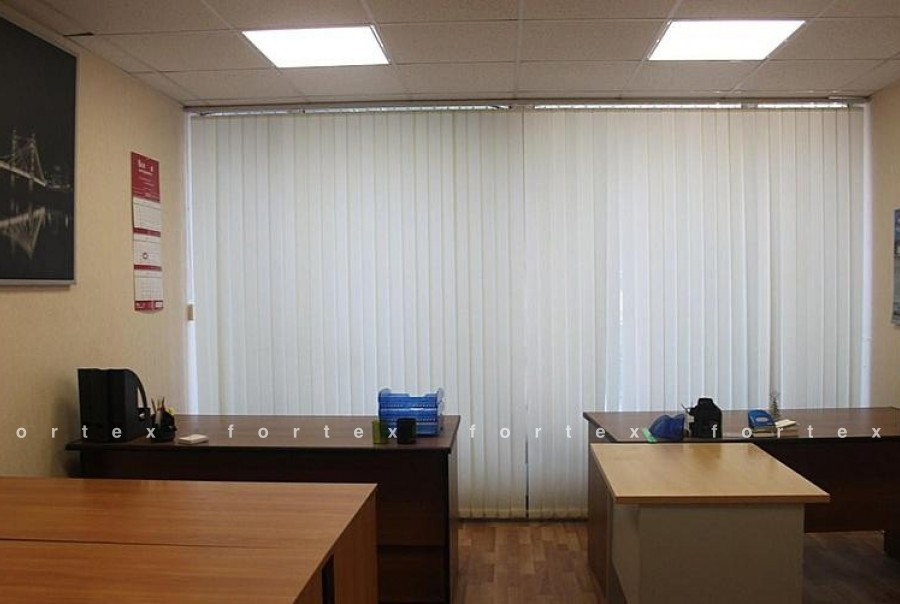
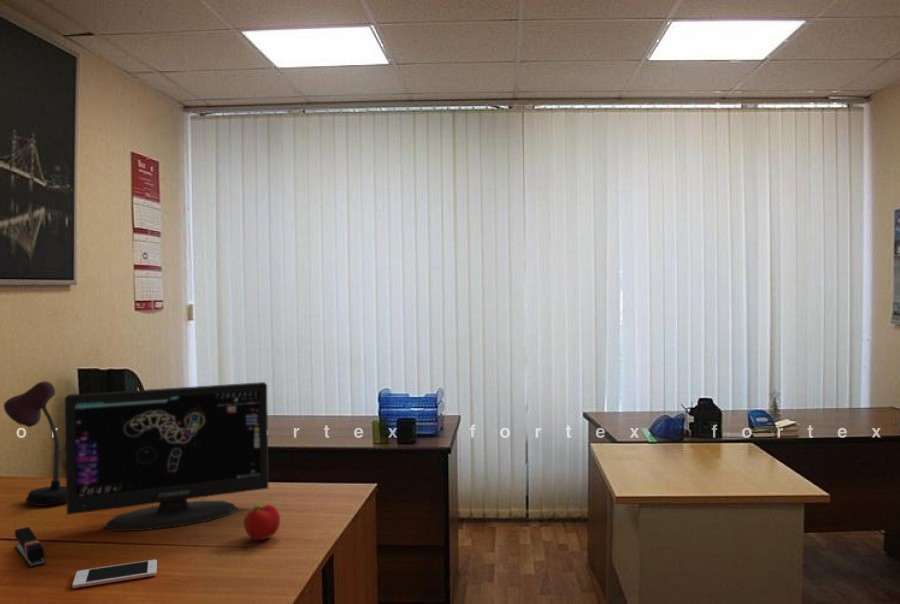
+ computer monitor [64,381,269,532]
+ fruit [243,503,281,541]
+ stapler [14,526,46,569]
+ cell phone [72,559,158,589]
+ desk lamp [3,380,66,507]
